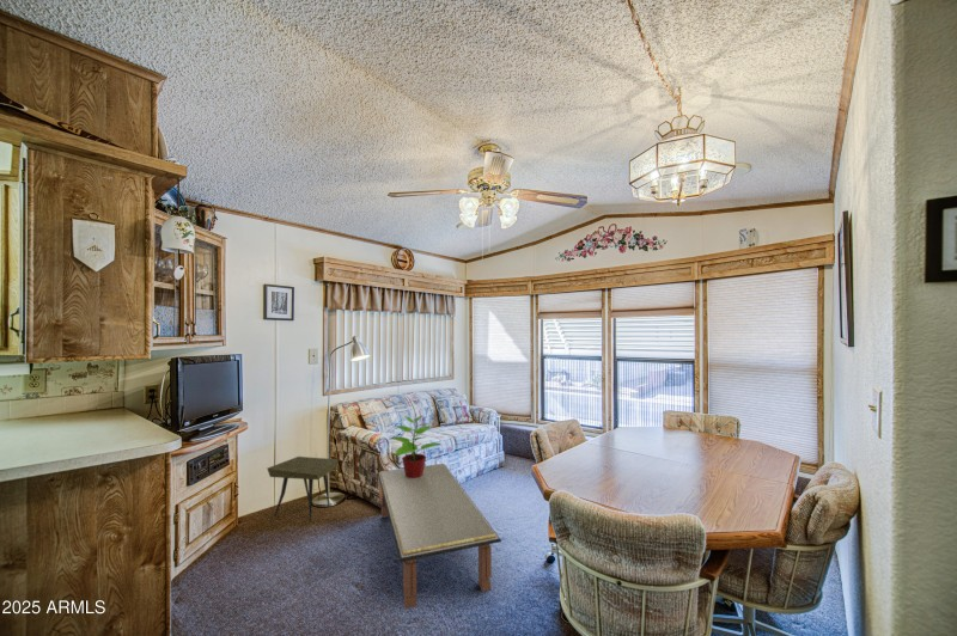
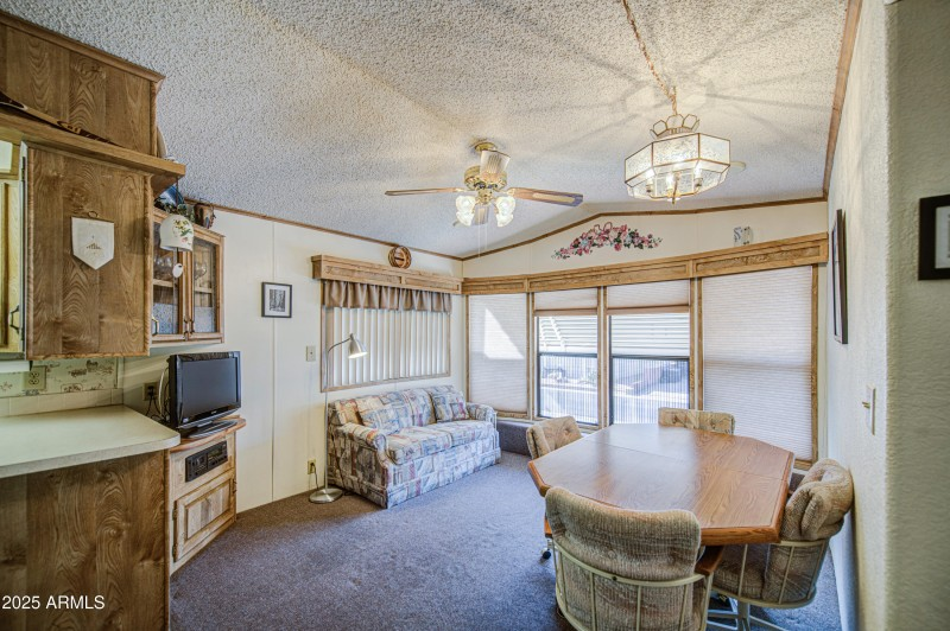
- potted plant [390,414,443,478]
- coffee table [377,463,502,610]
- side table [267,455,340,522]
